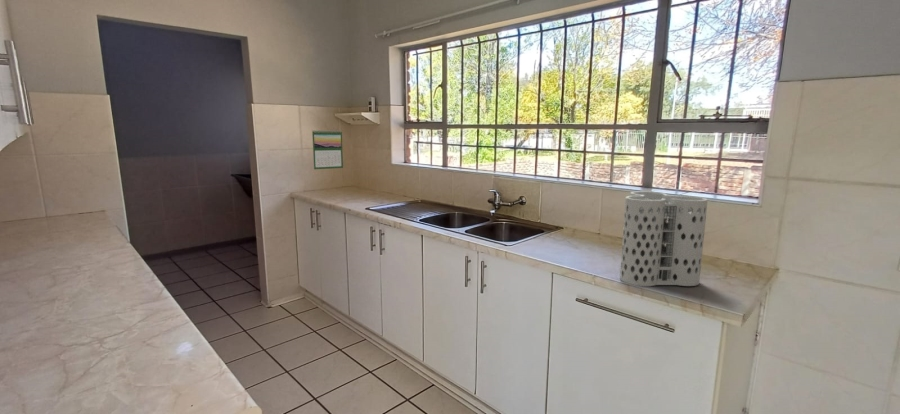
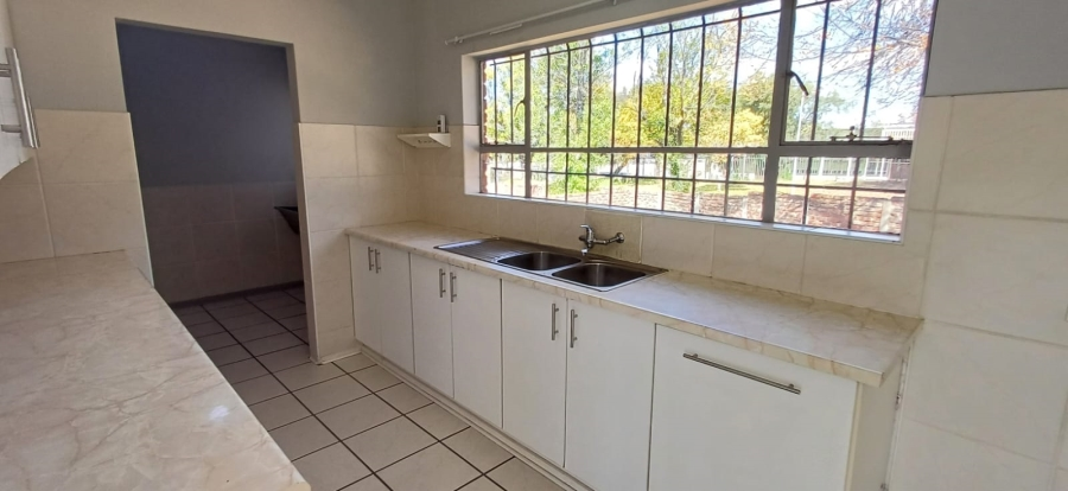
- utensil holder [619,191,709,287]
- calendar [311,129,344,170]
